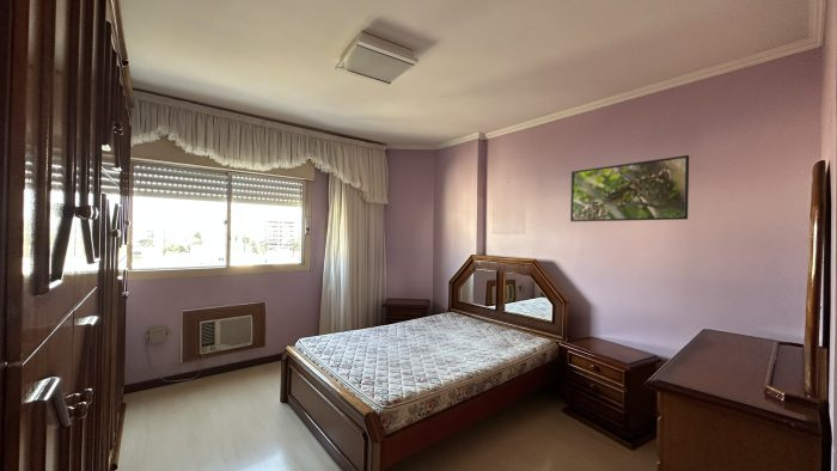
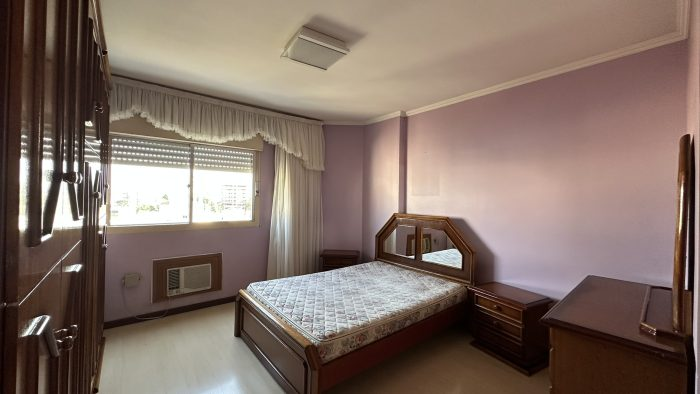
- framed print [569,154,690,222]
